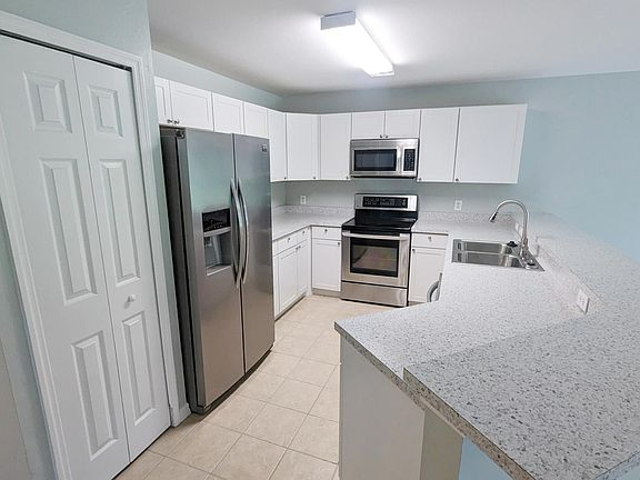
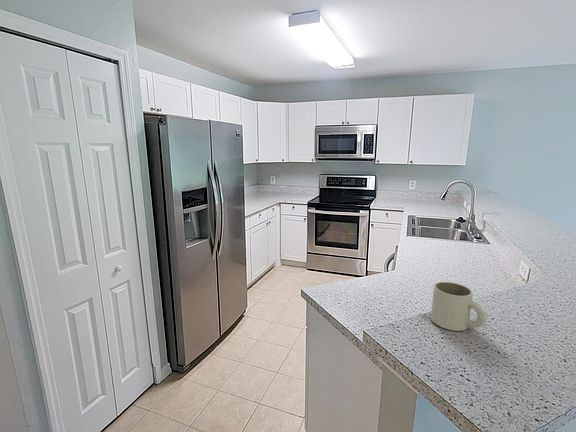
+ mug [430,281,487,332]
